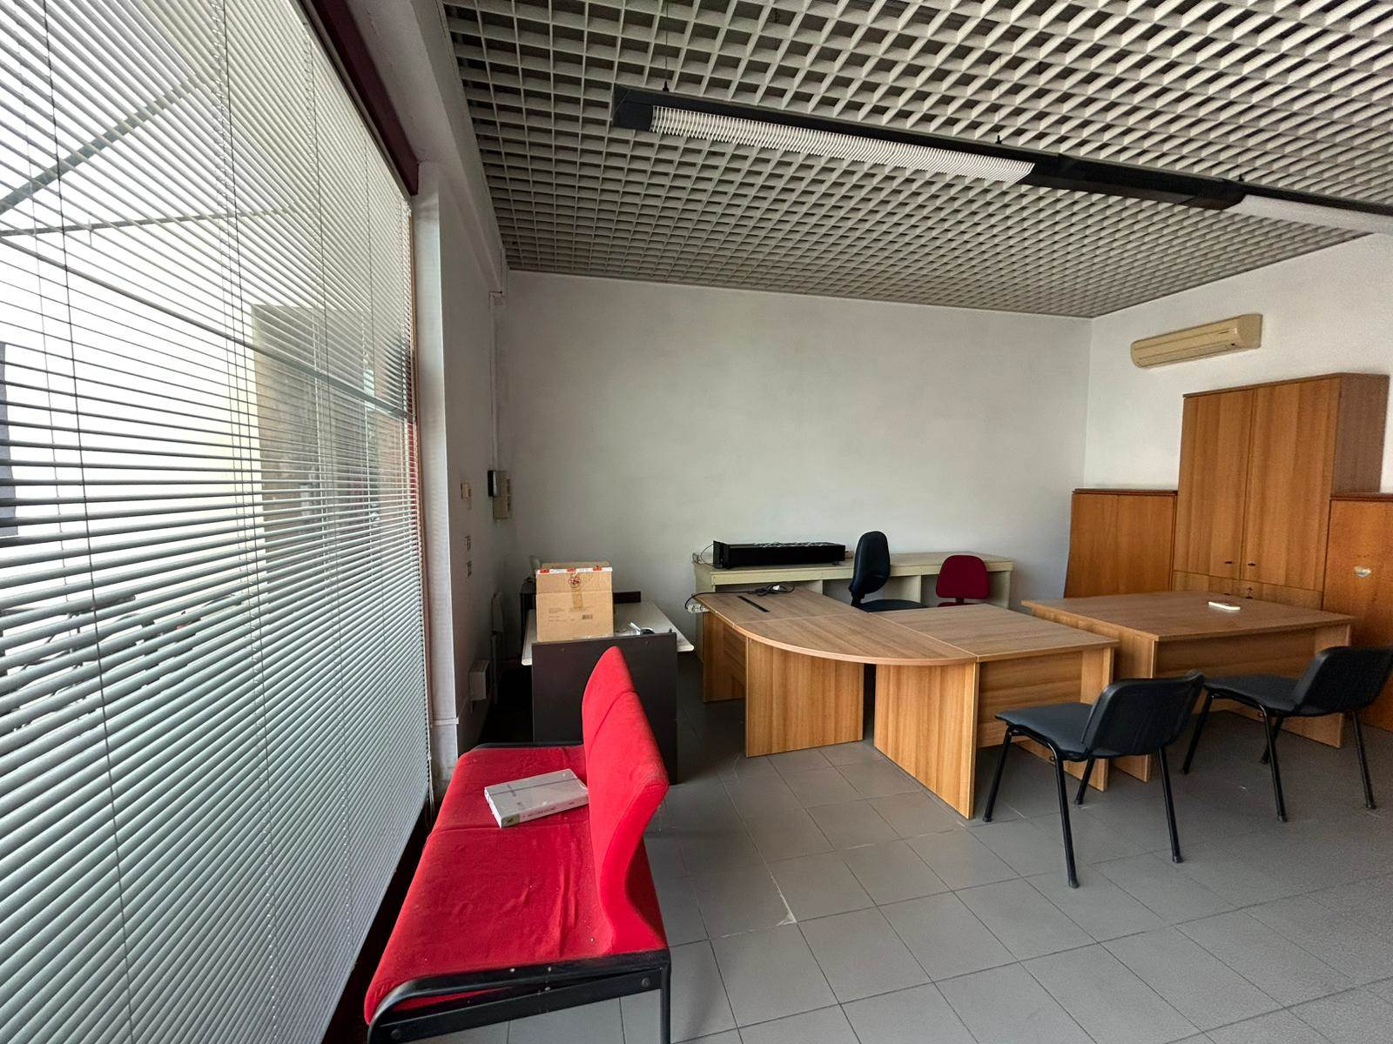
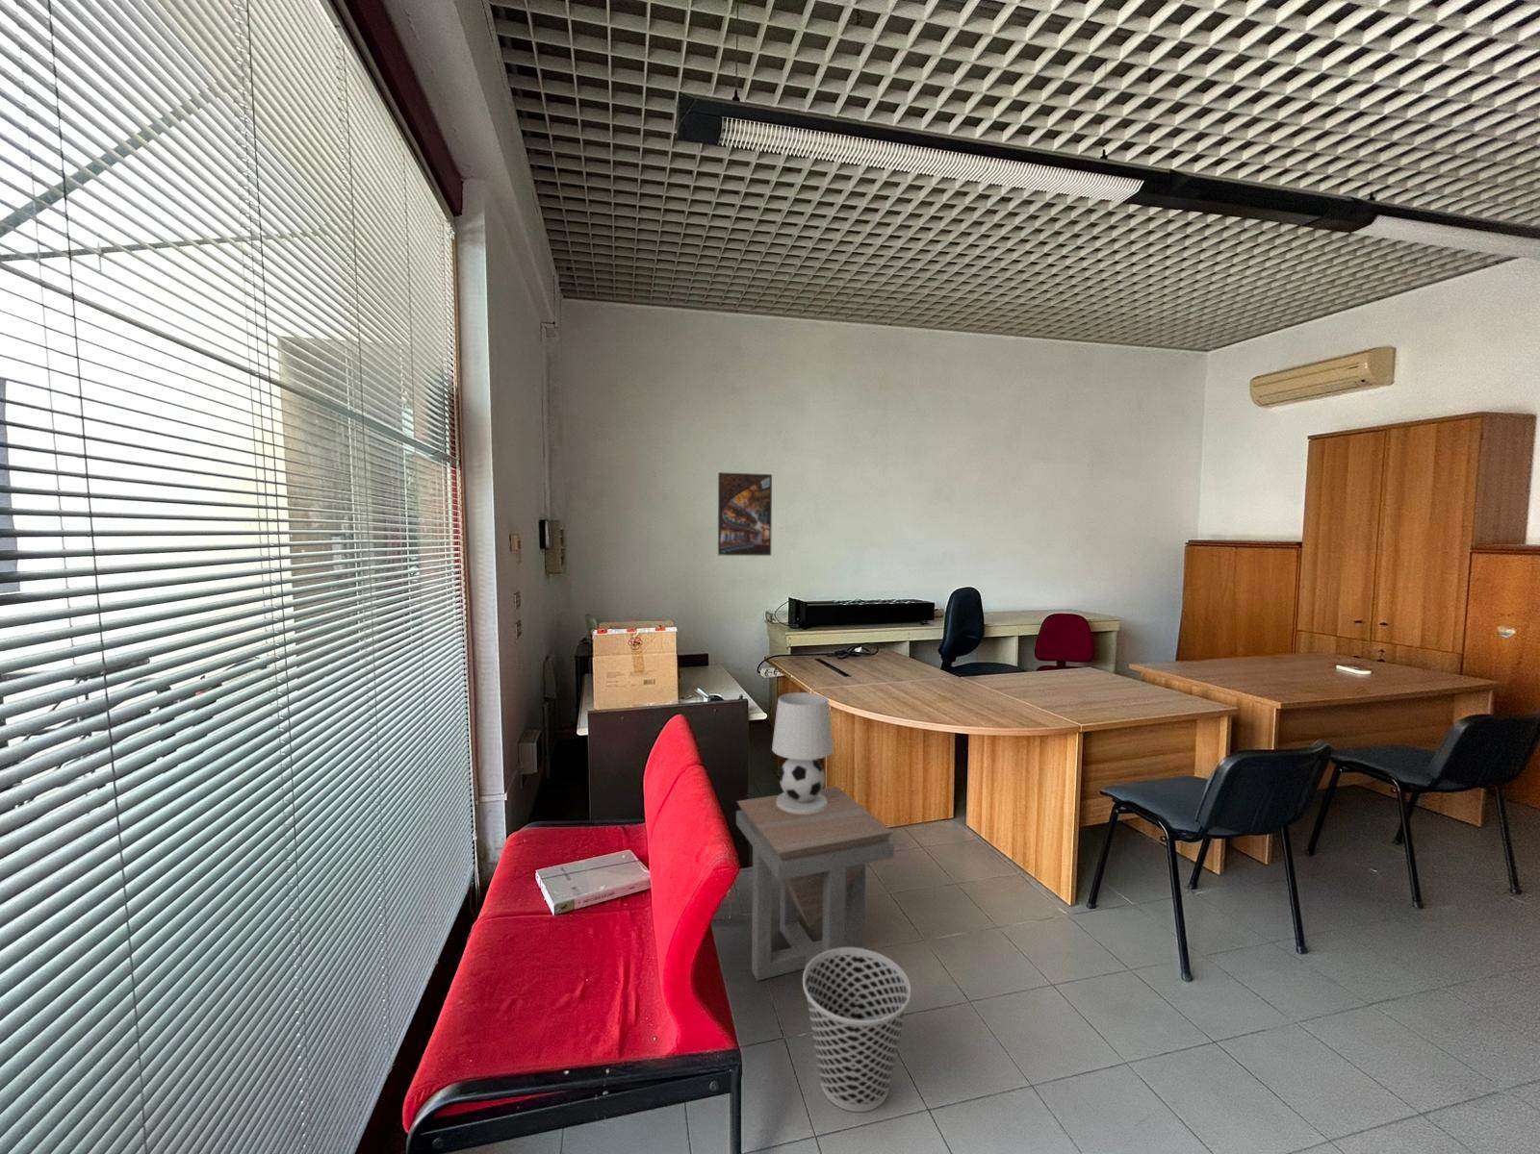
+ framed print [717,472,772,556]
+ wastebasket [802,947,912,1113]
+ side table [735,785,895,982]
+ table lamp [771,691,834,815]
